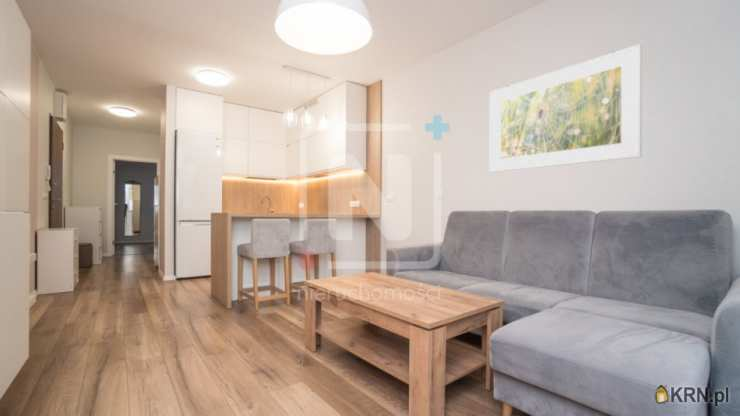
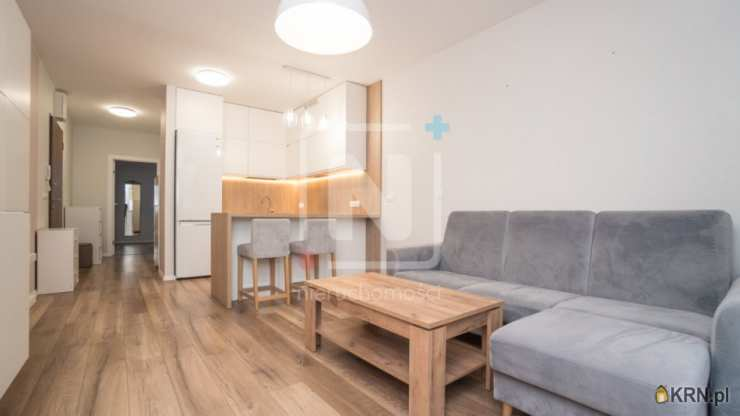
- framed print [489,43,643,173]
